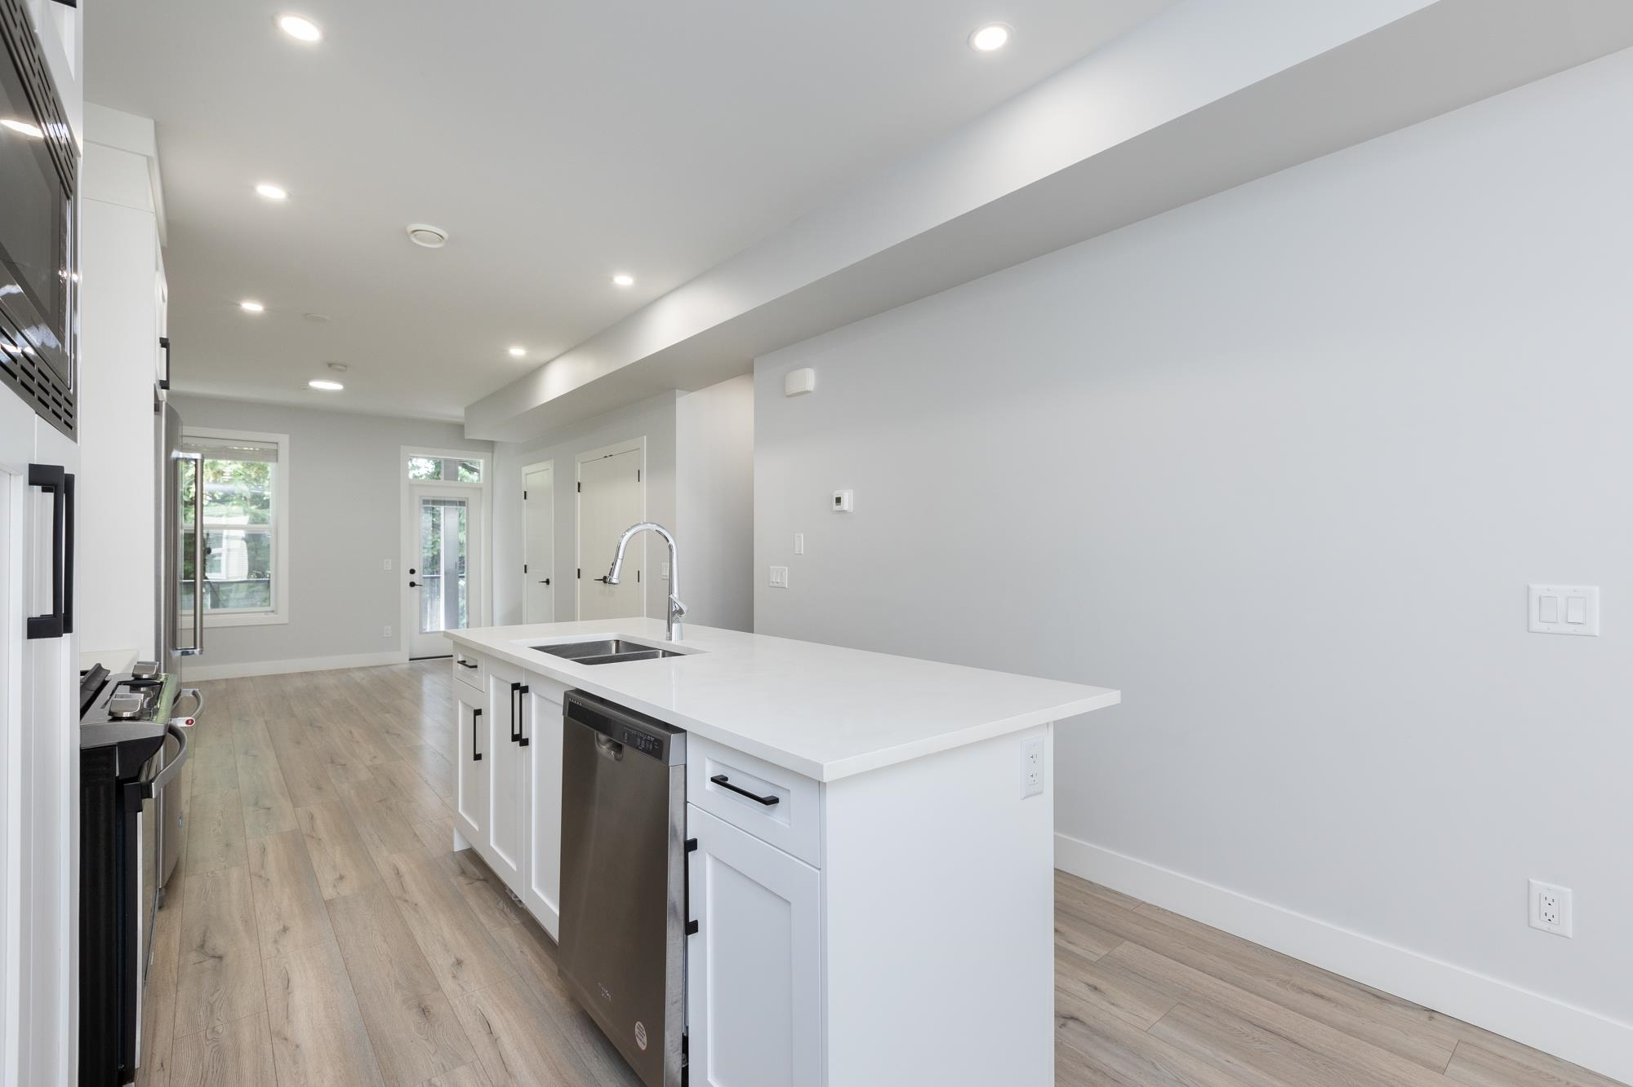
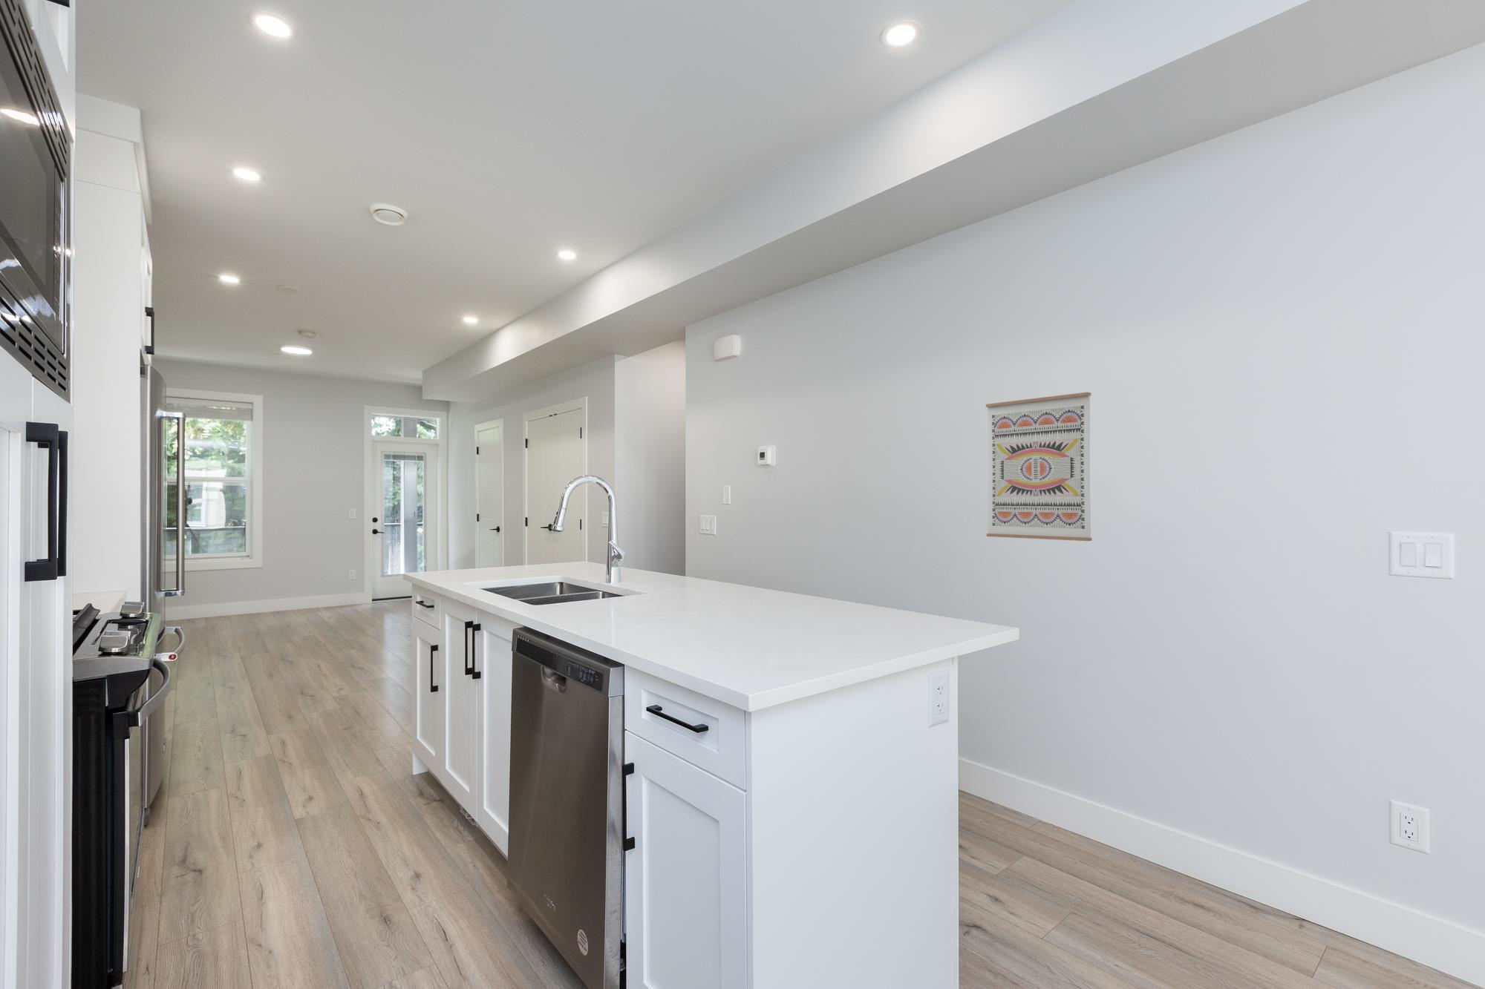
+ wall art [985,392,1093,542]
